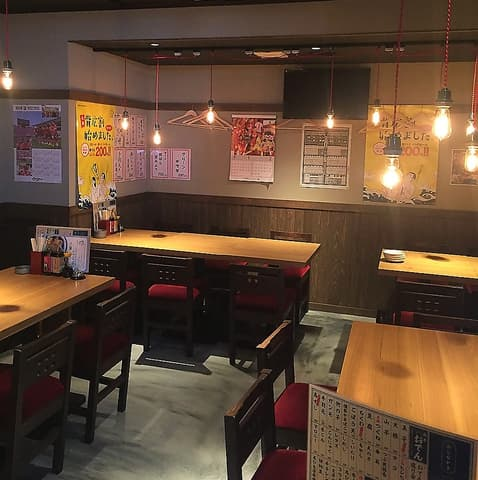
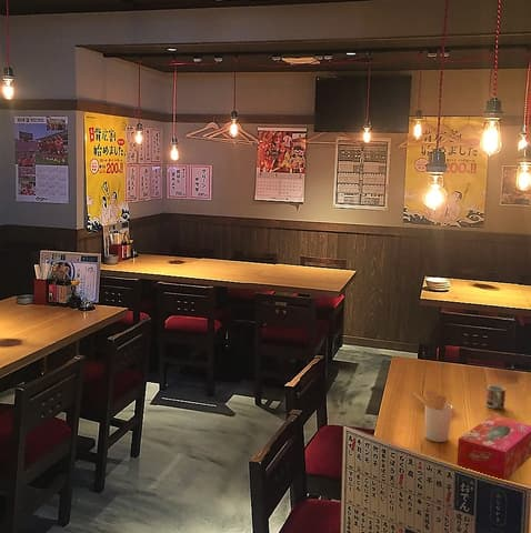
+ cup [485,384,507,410]
+ utensil holder [412,388,453,443]
+ tissue box [455,415,531,481]
